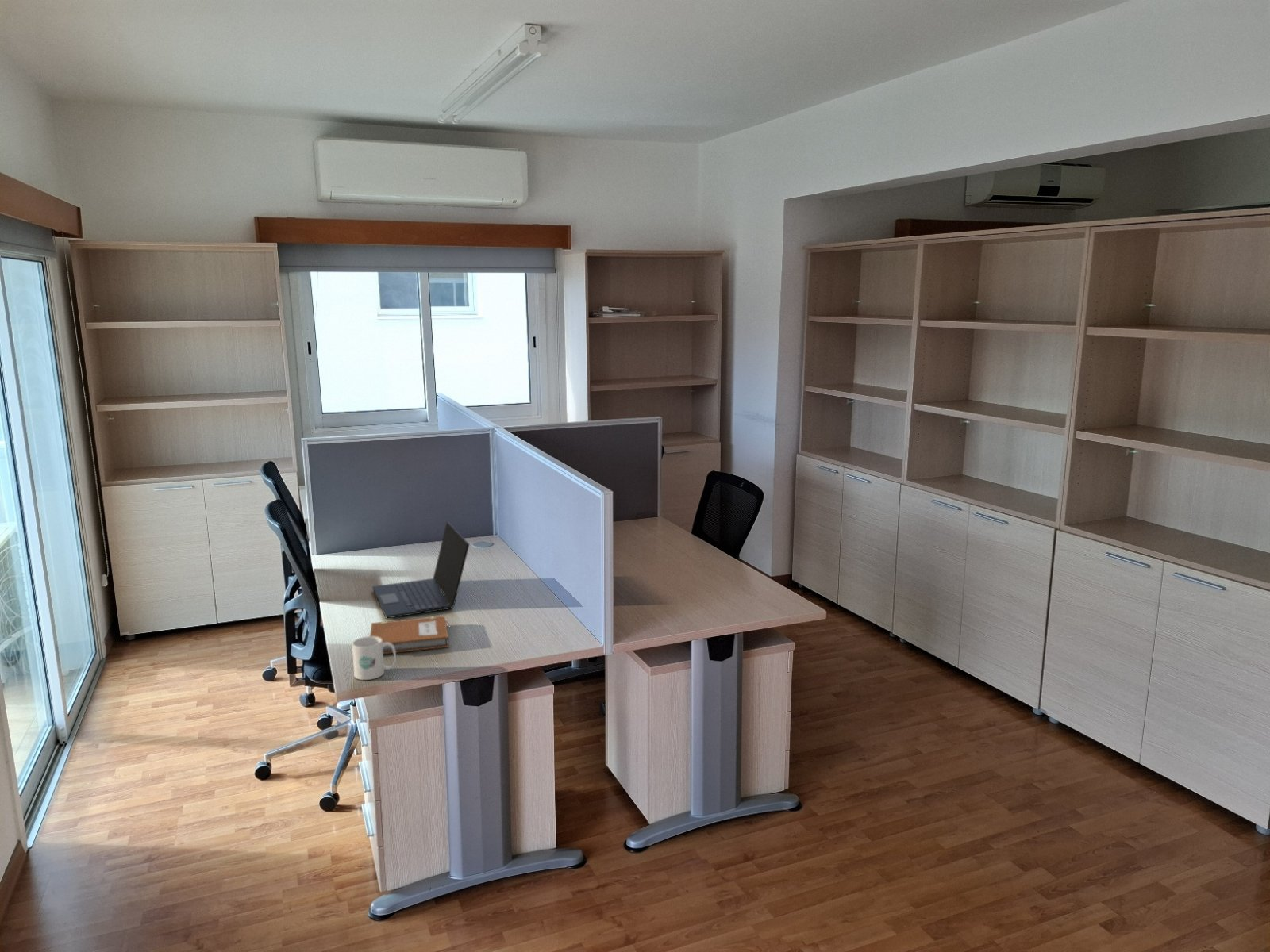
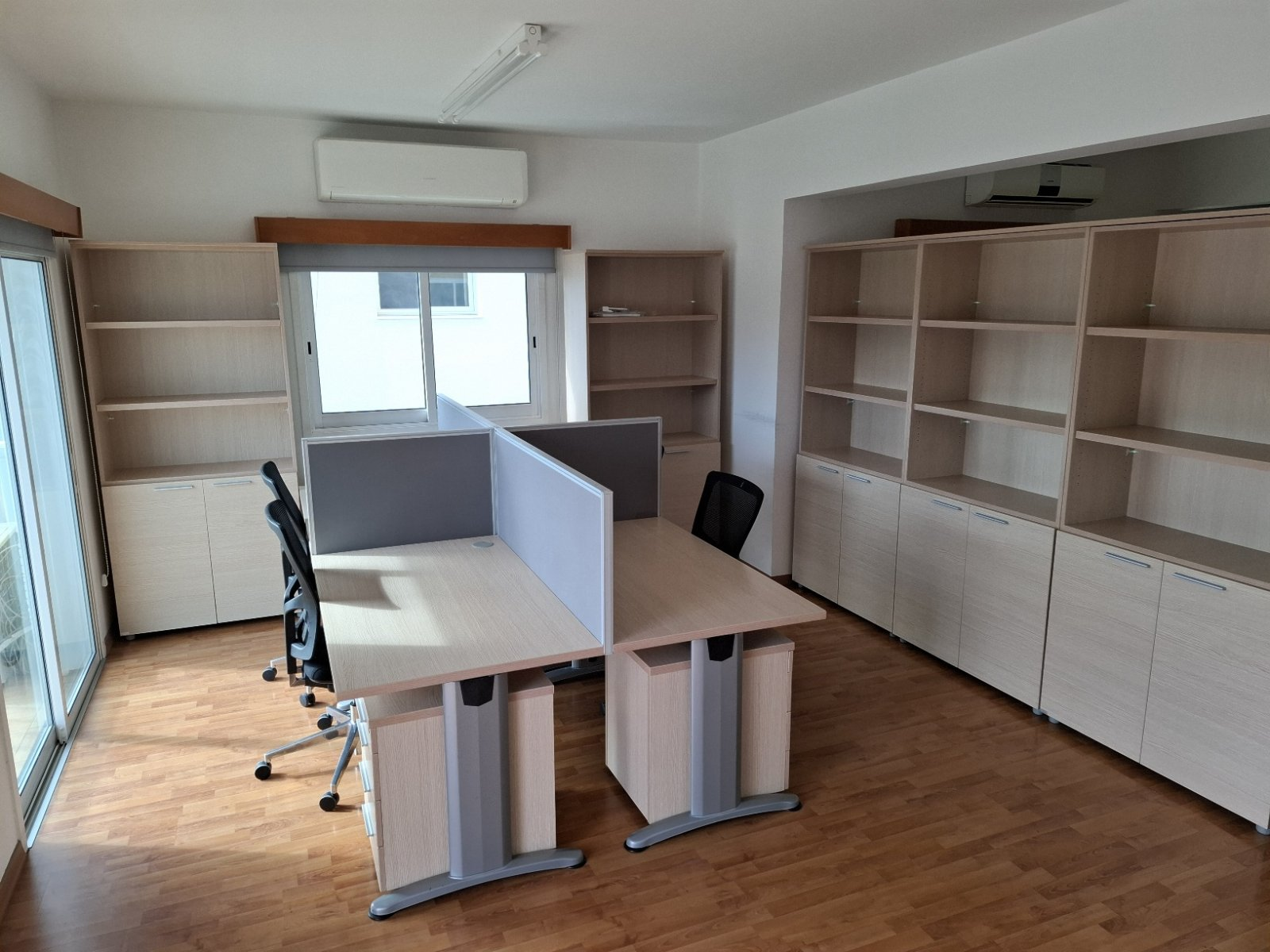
- notebook [369,615,450,655]
- laptop [371,520,470,619]
- mug [352,635,397,681]
